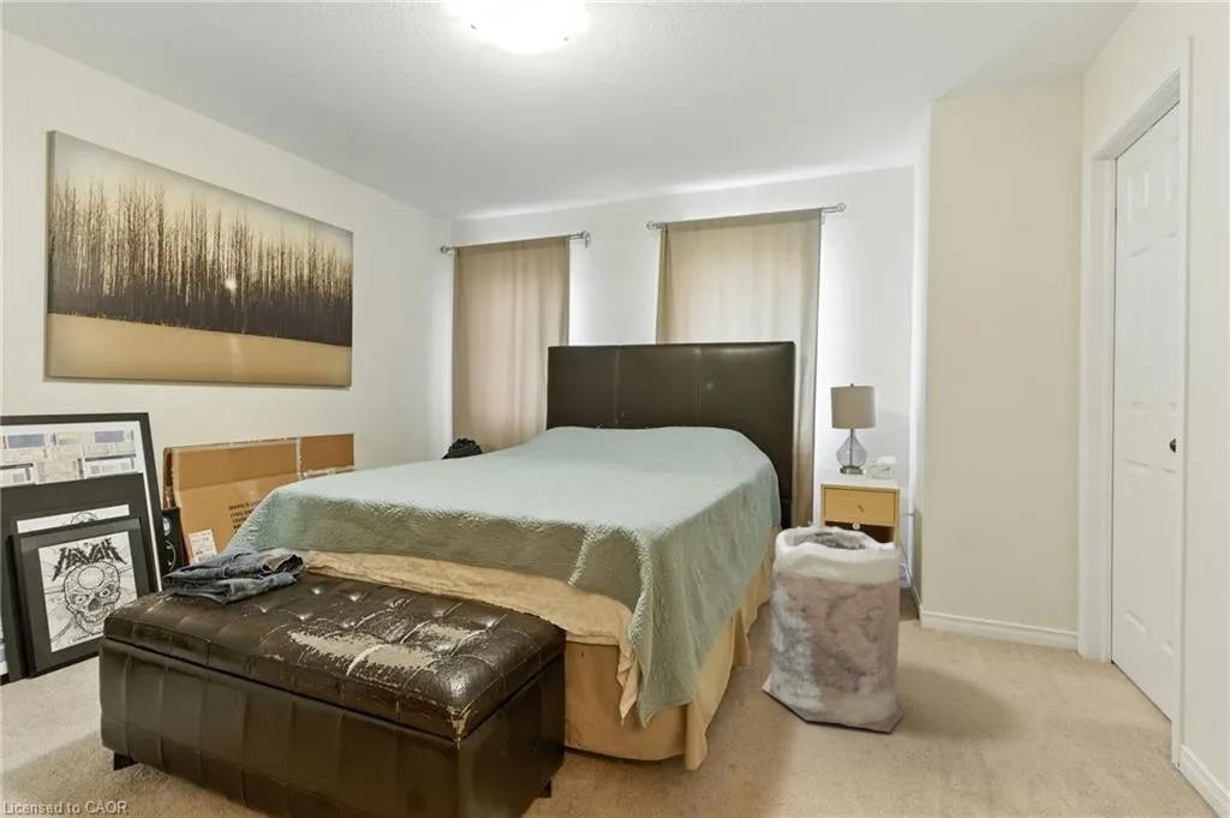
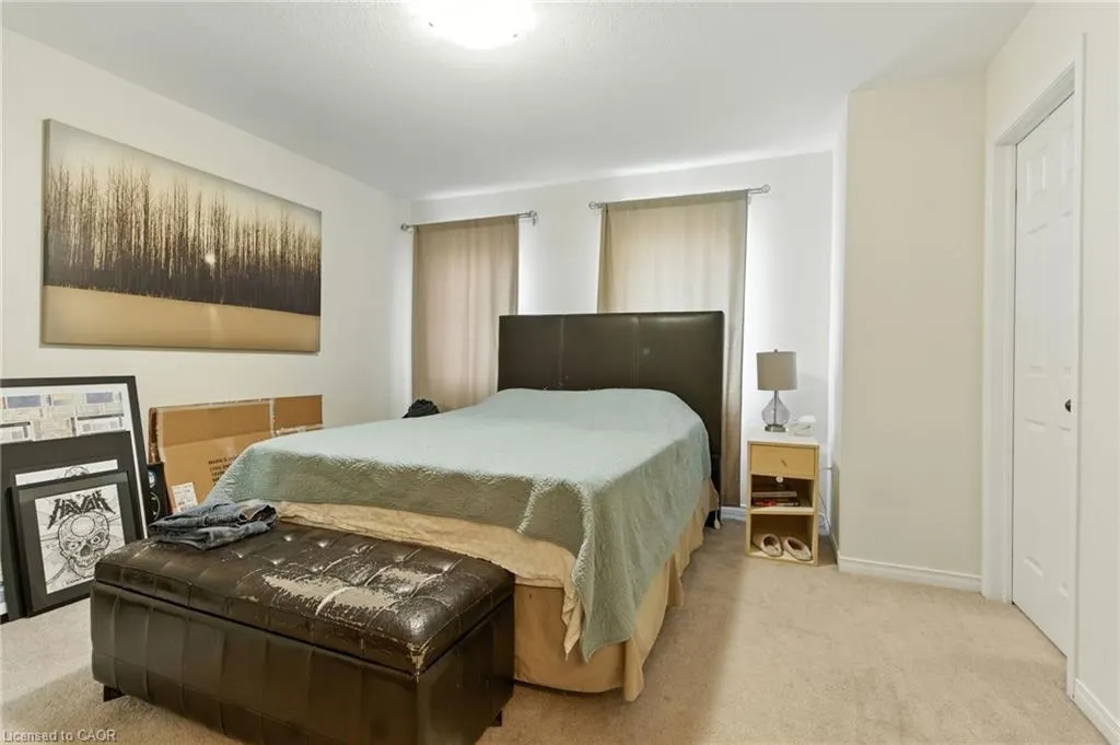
- bag [762,520,904,733]
